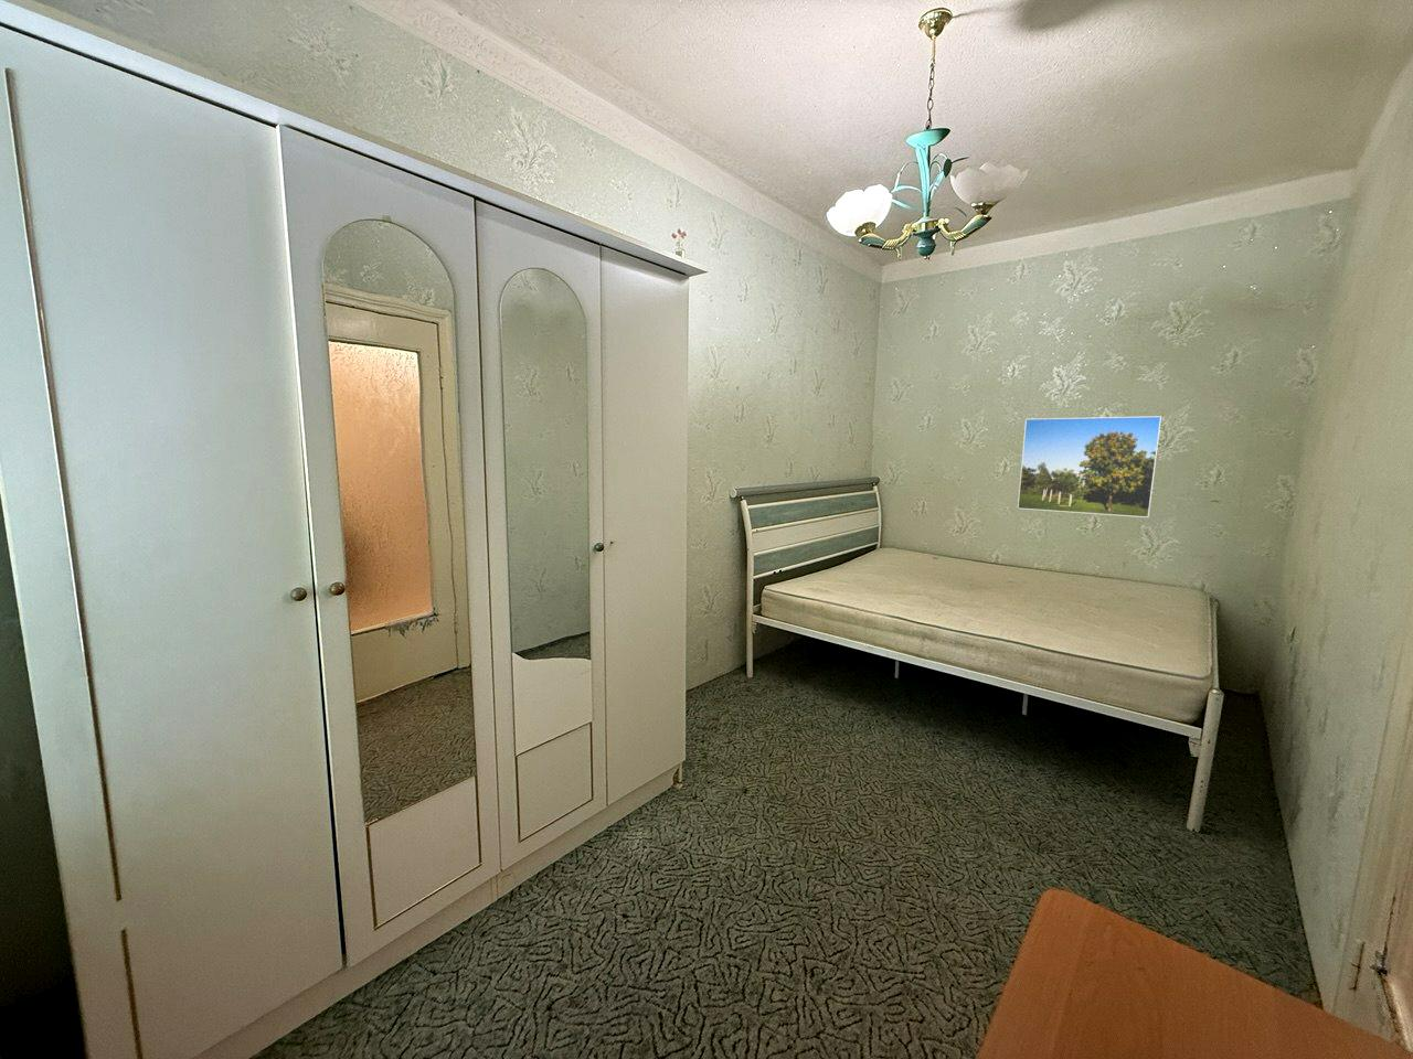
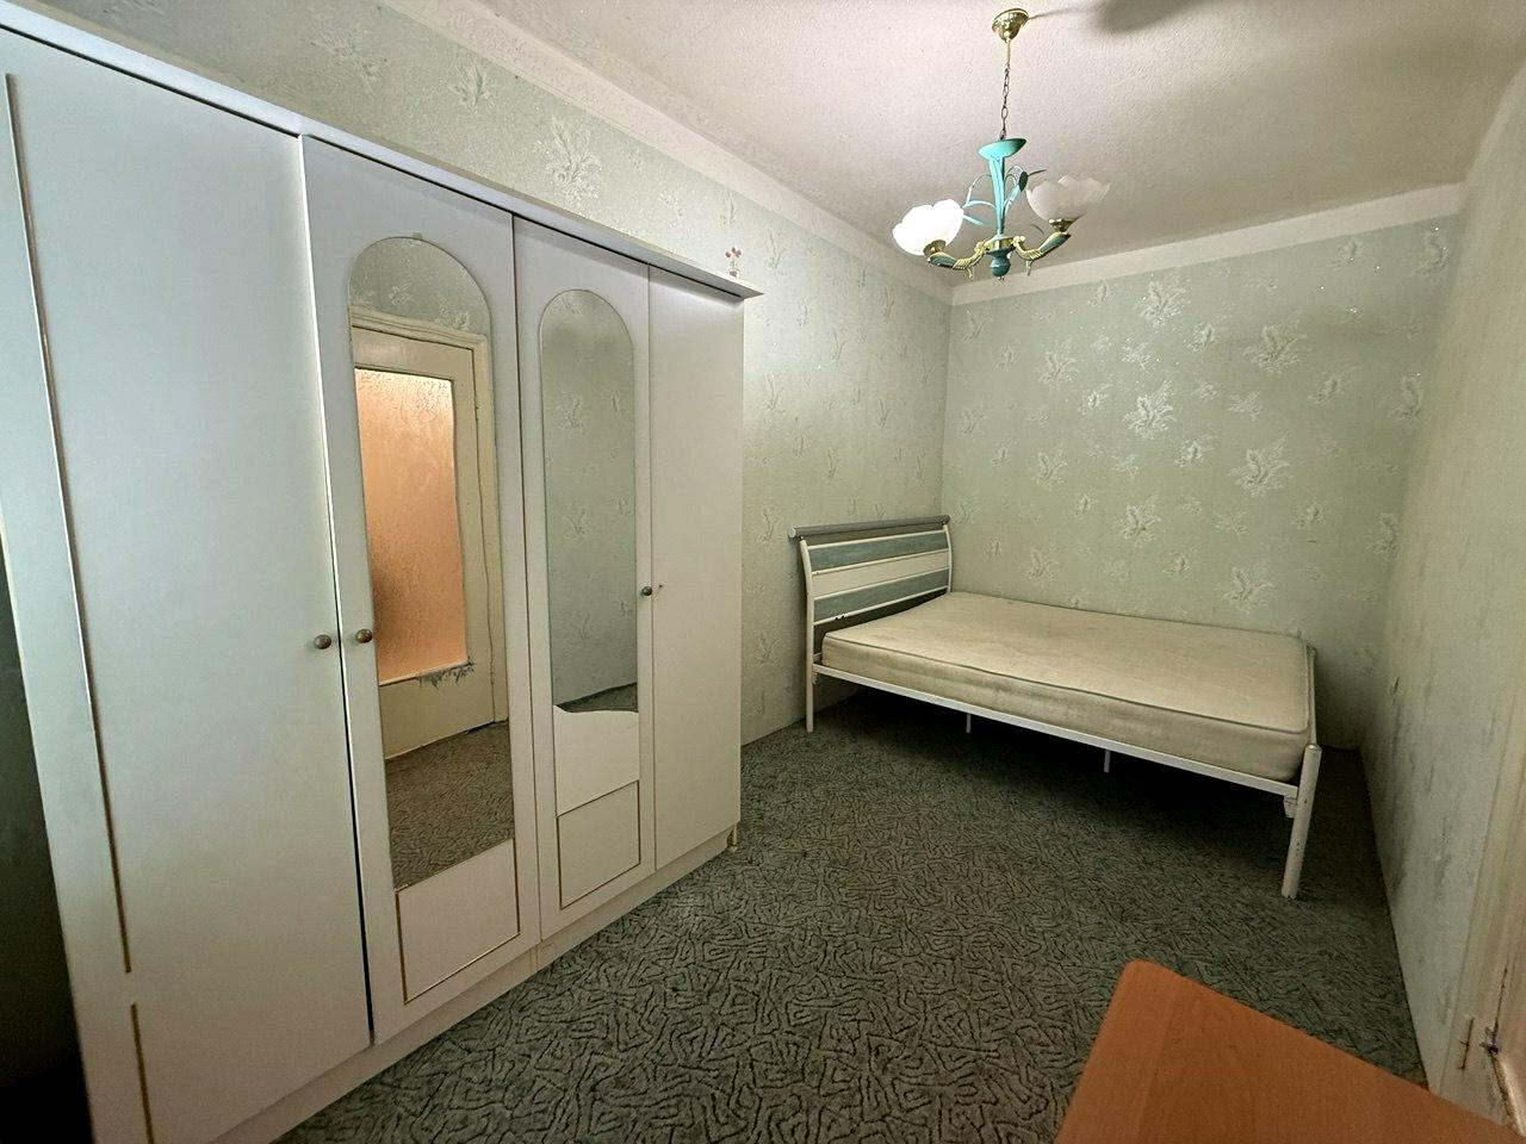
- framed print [1017,415,1163,518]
